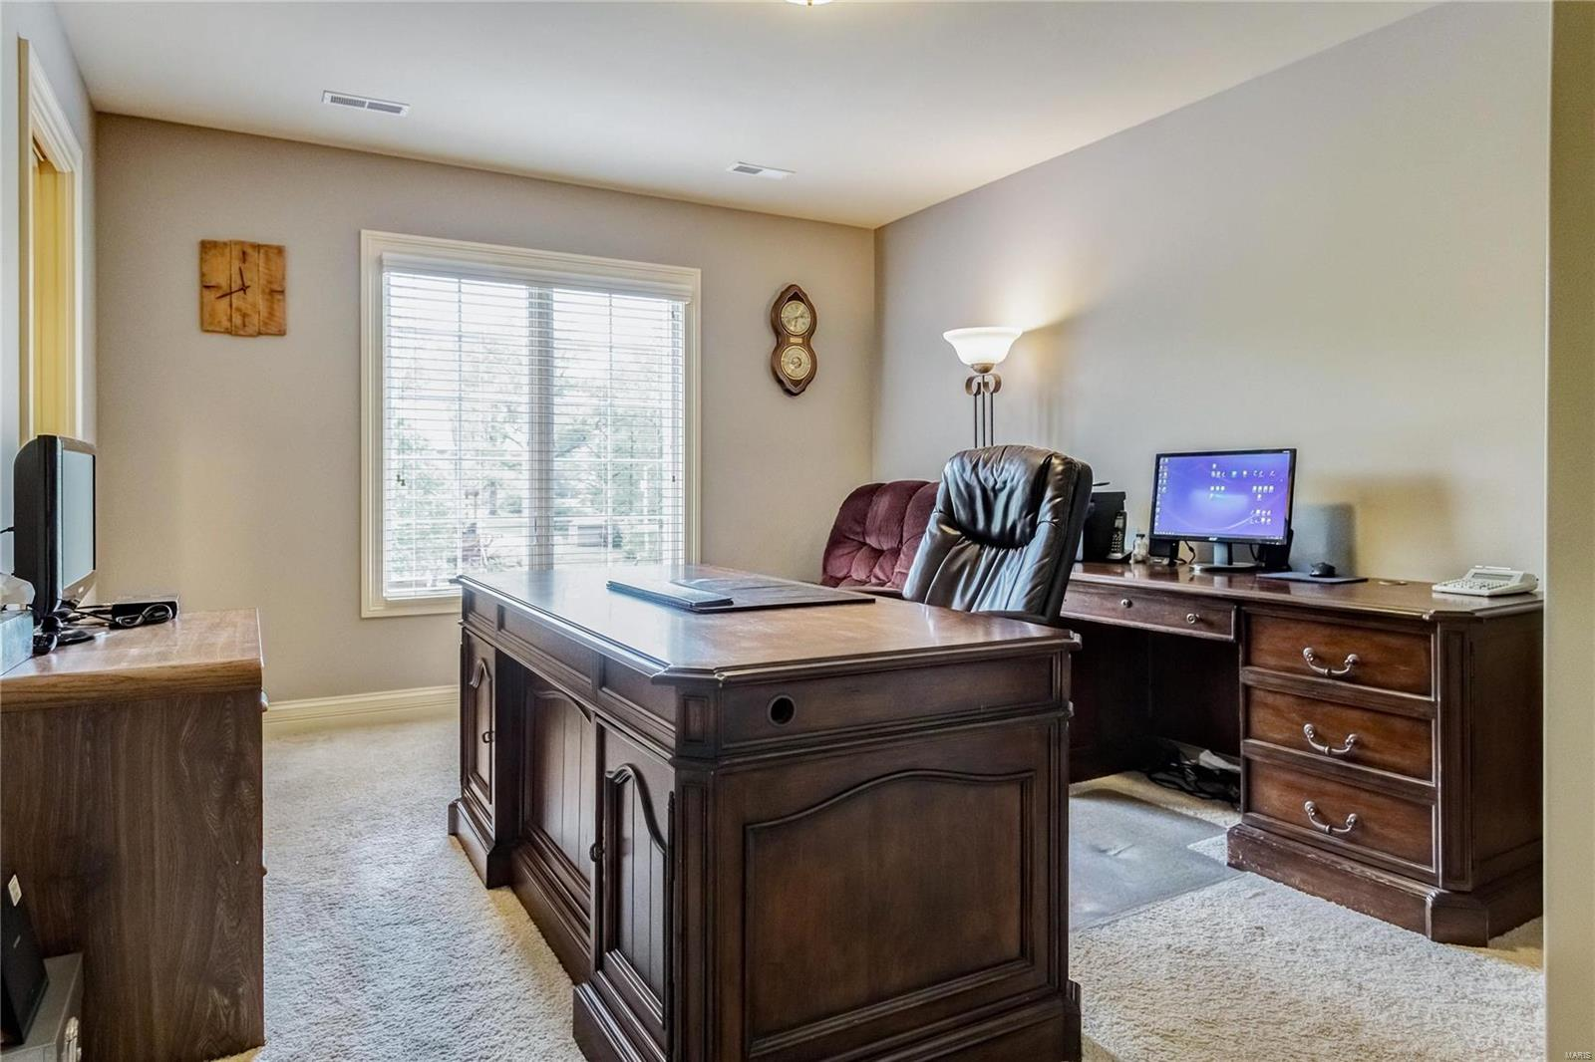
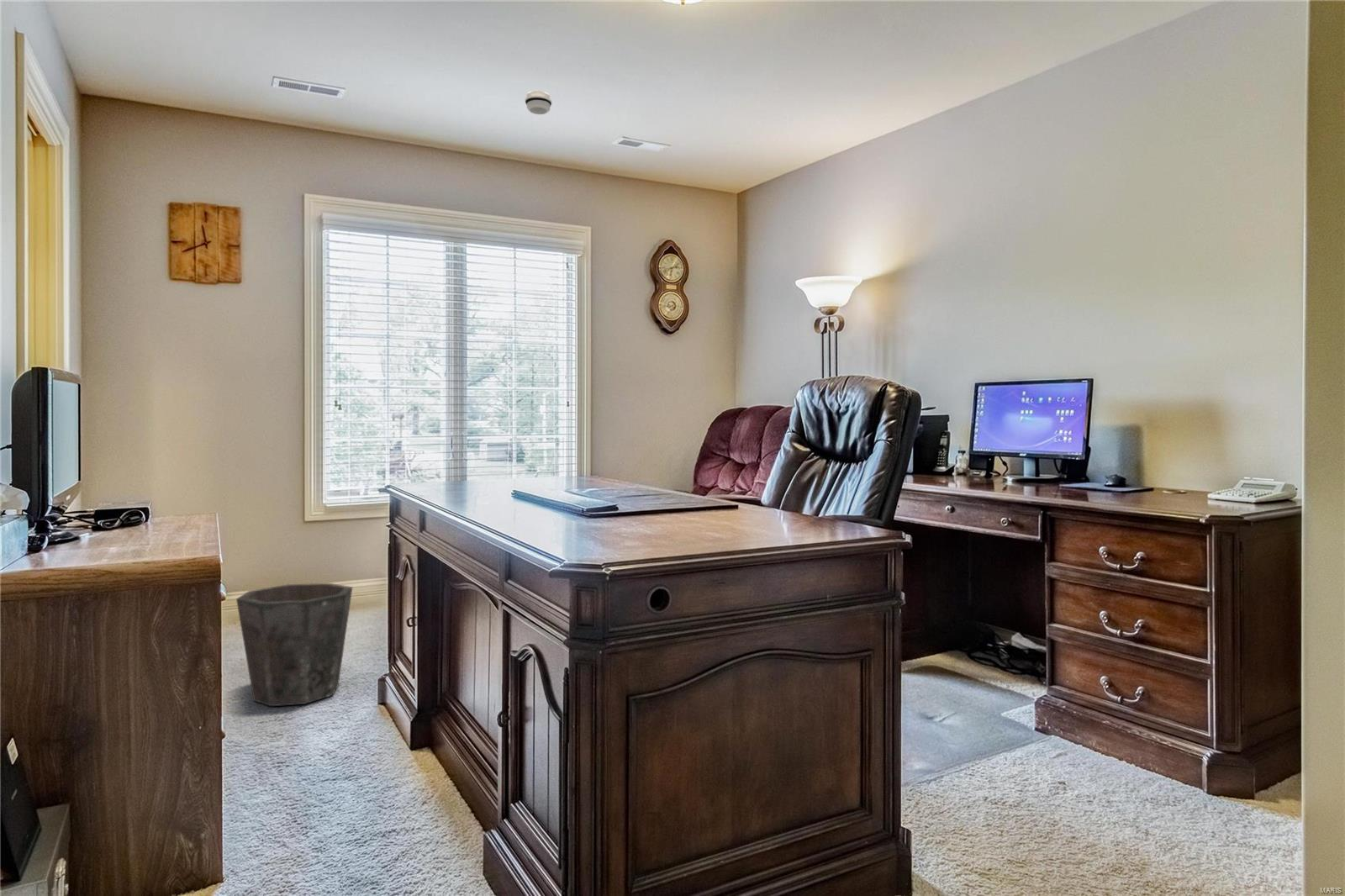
+ waste bin [235,582,353,707]
+ smoke detector [525,90,552,115]
